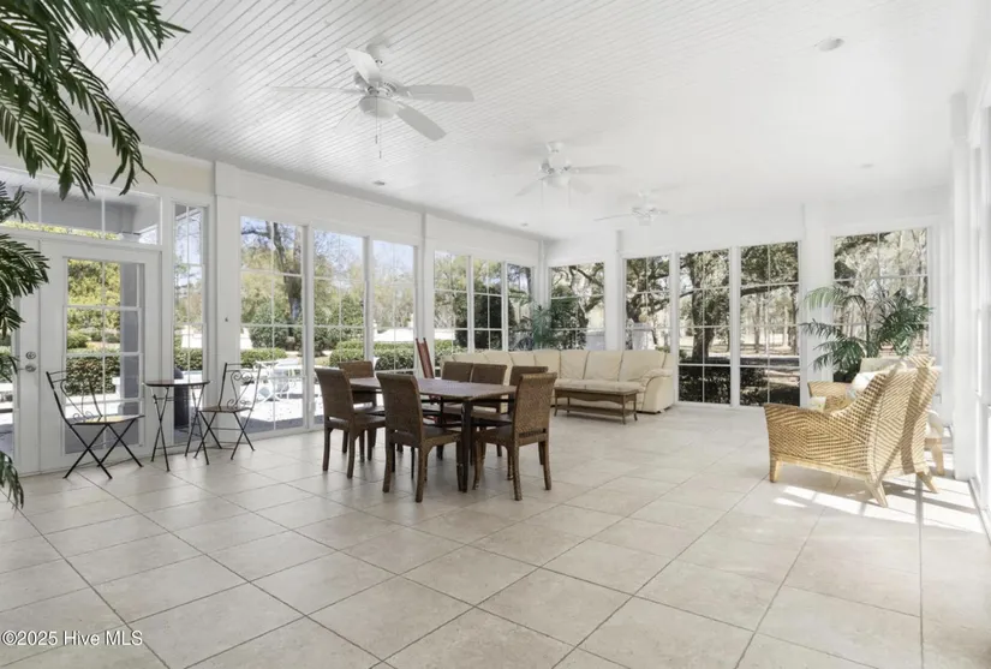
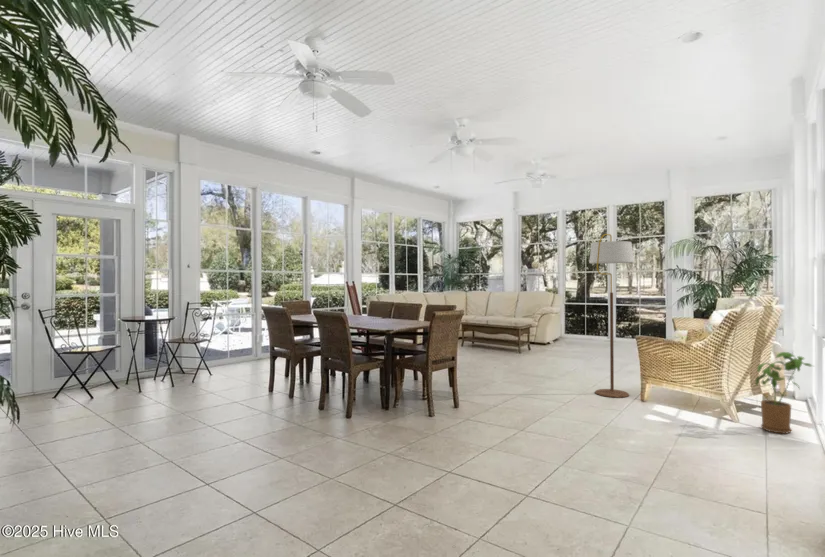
+ floor lamp [588,233,635,399]
+ house plant [754,351,814,435]
